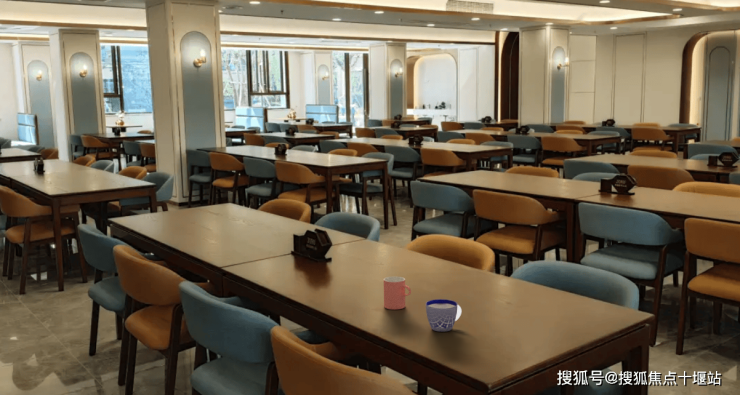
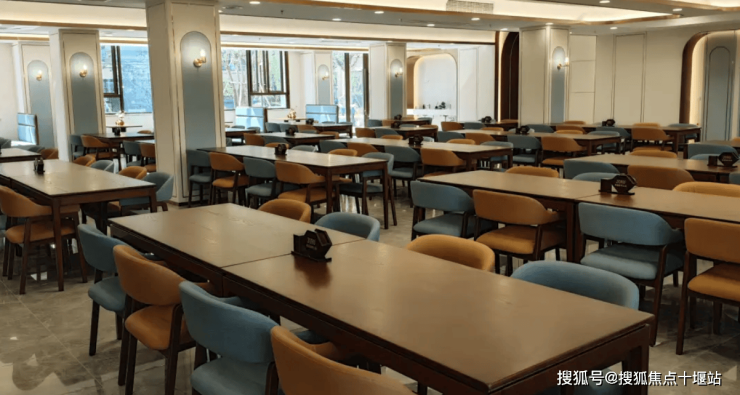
- cup [383,276,412,310]
- cup [425,298,462,333]
